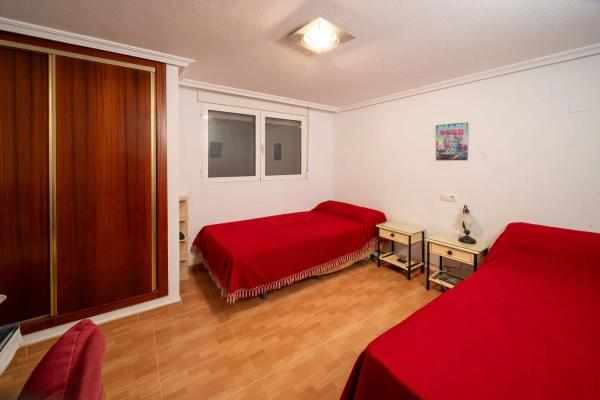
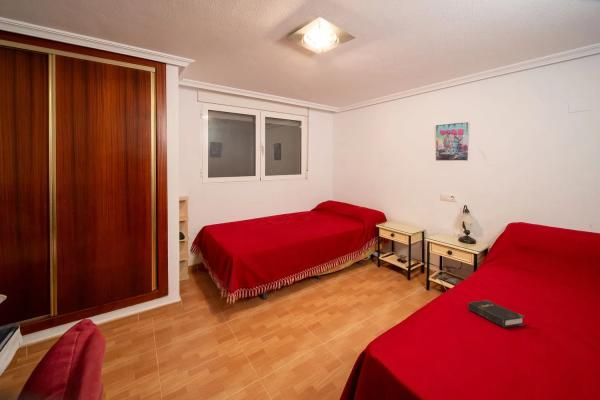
+ hardback book [467,299,525,329]
